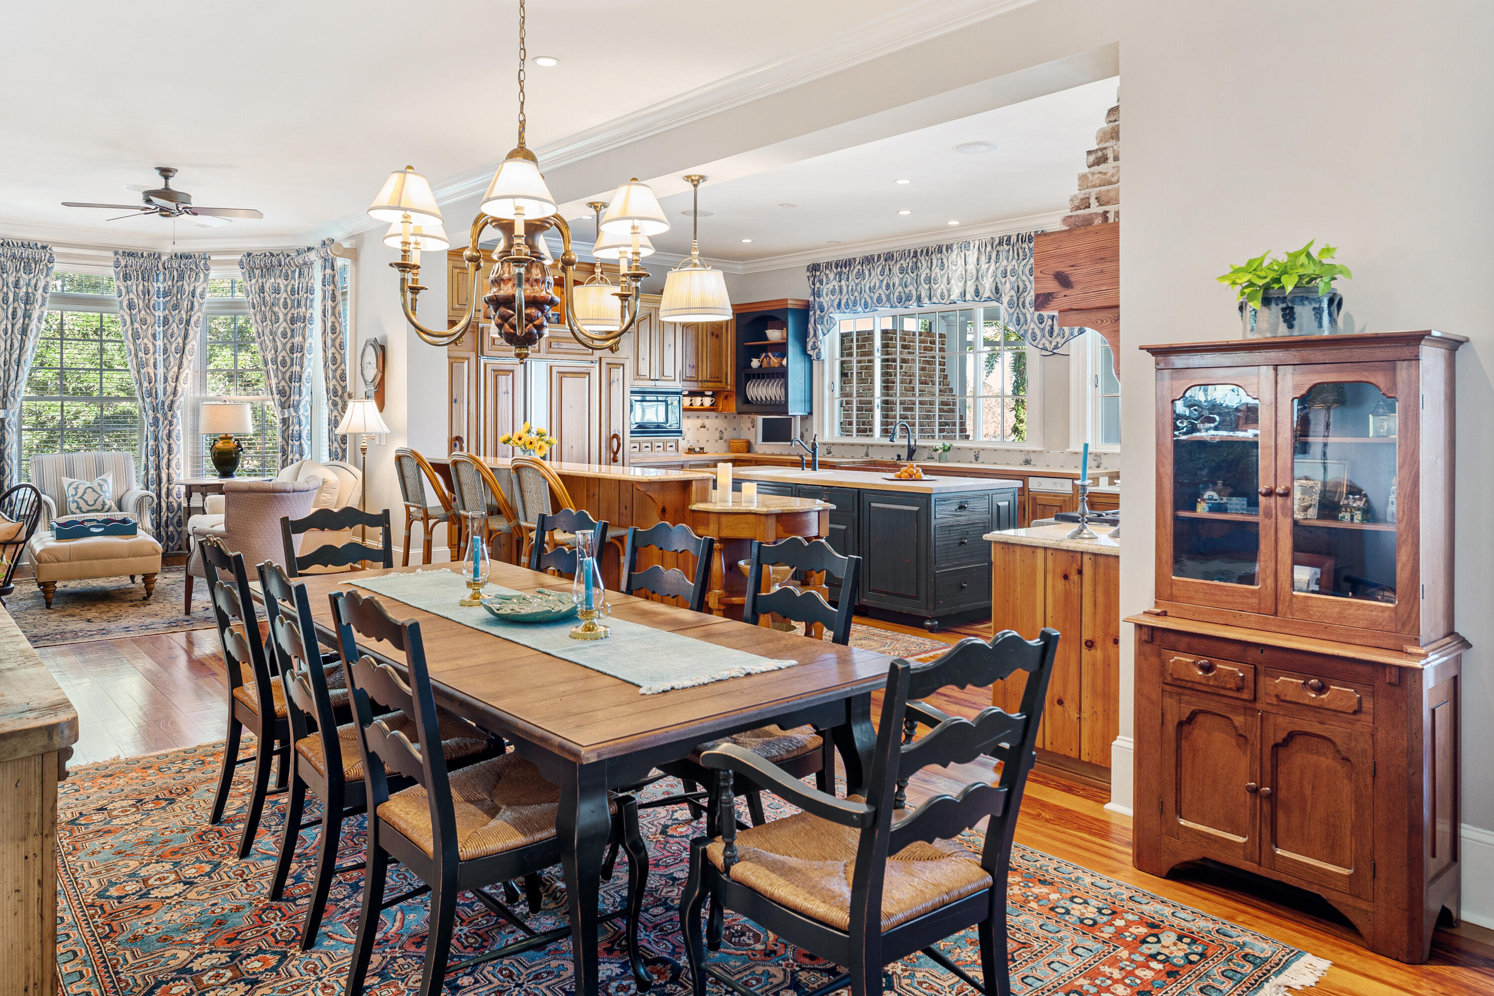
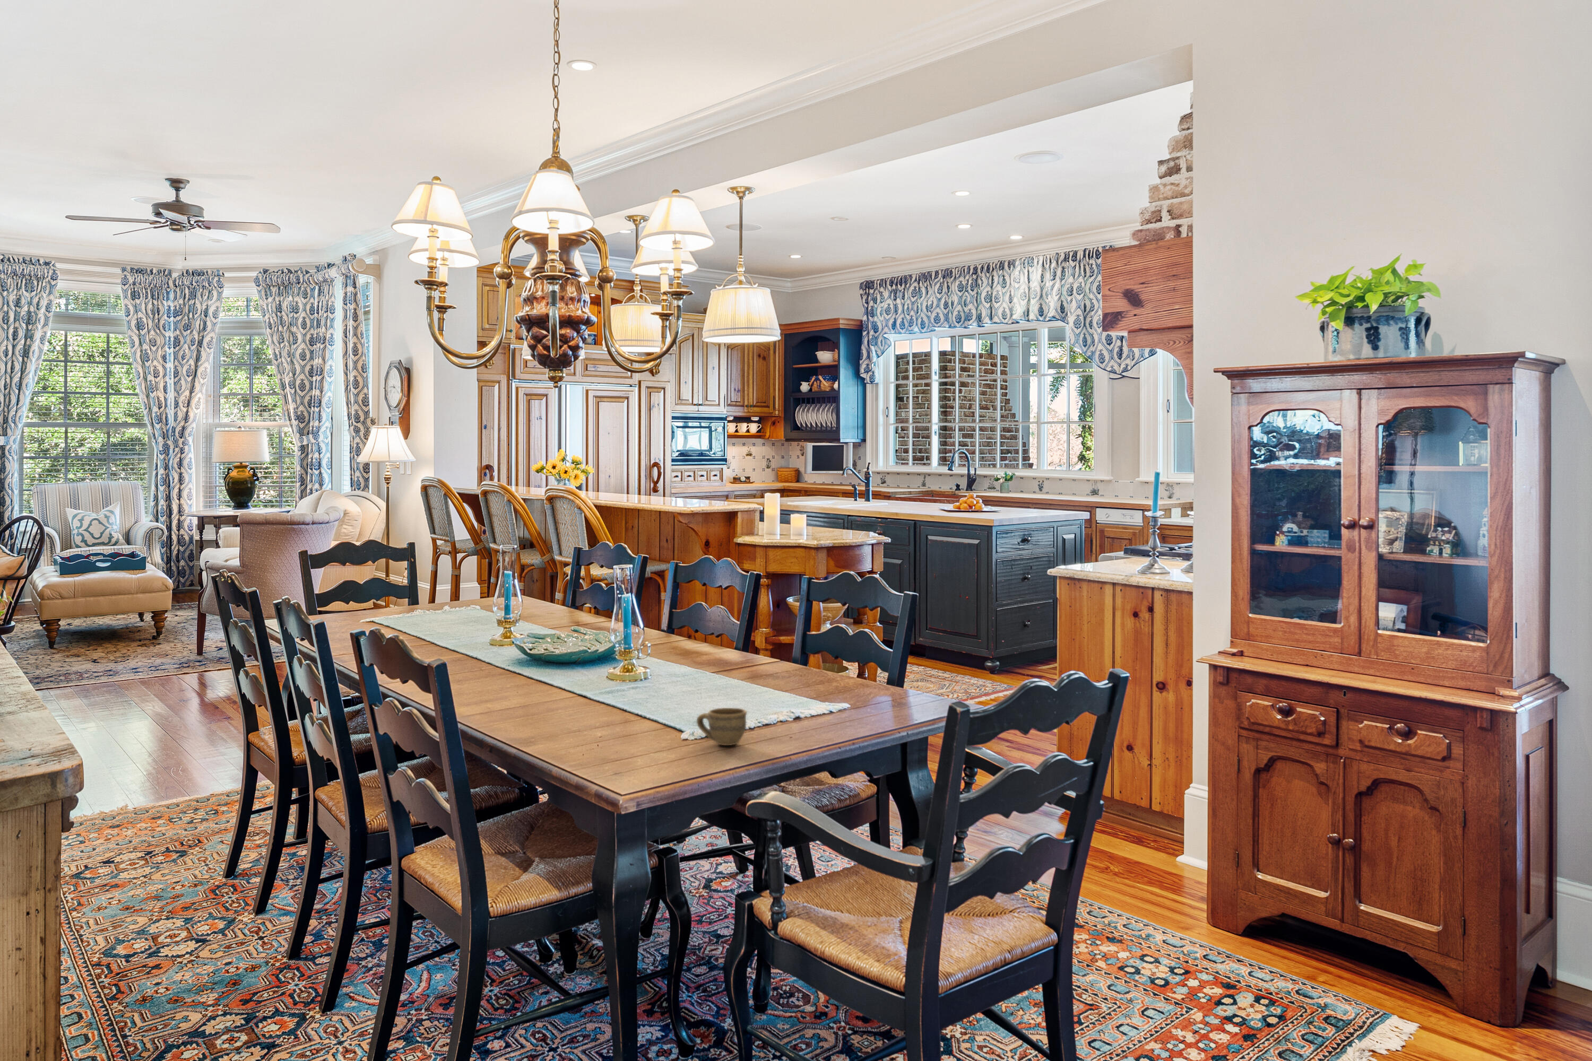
+ cup [696,707,747,746]
